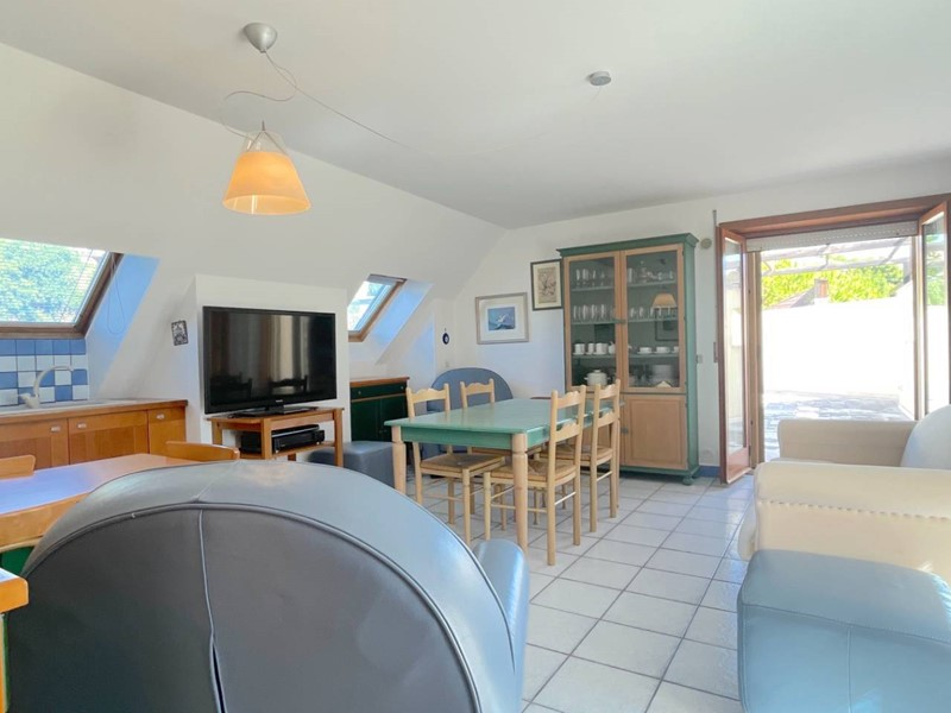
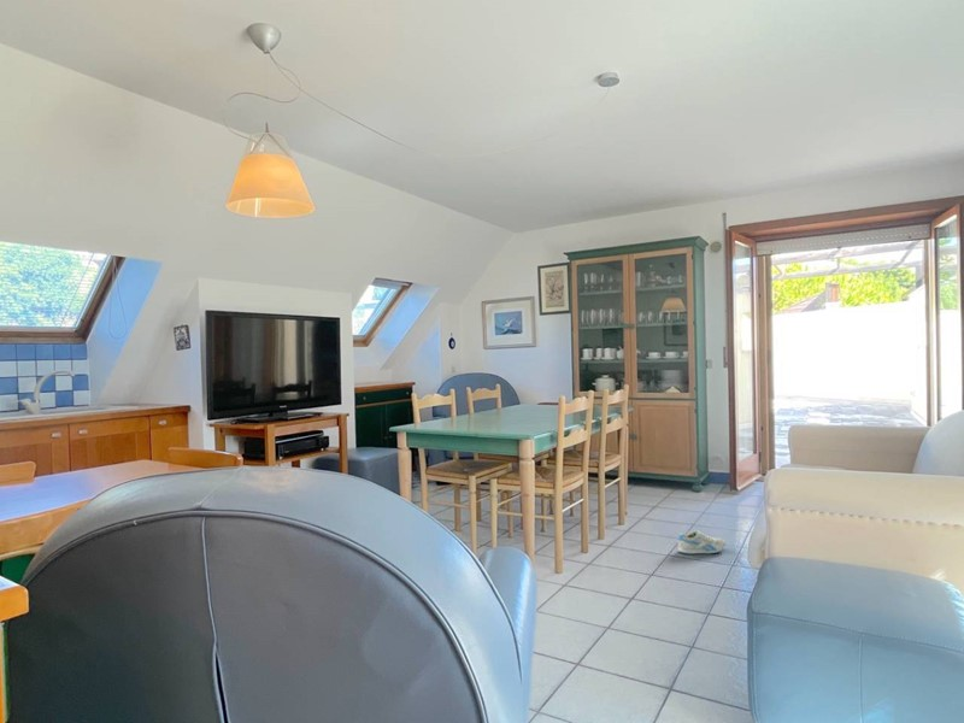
+ sneaker [677,529,727,556]
